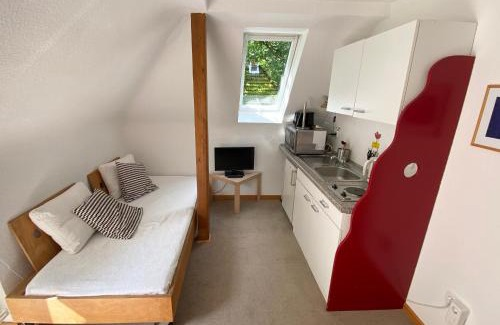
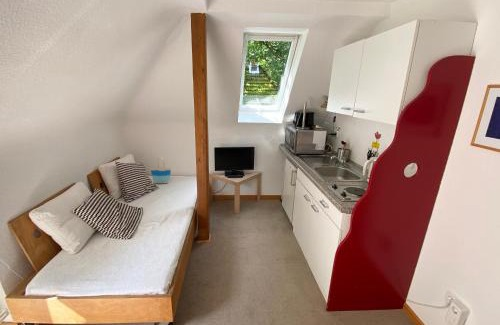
+ tote bag [149,156,172,184]
